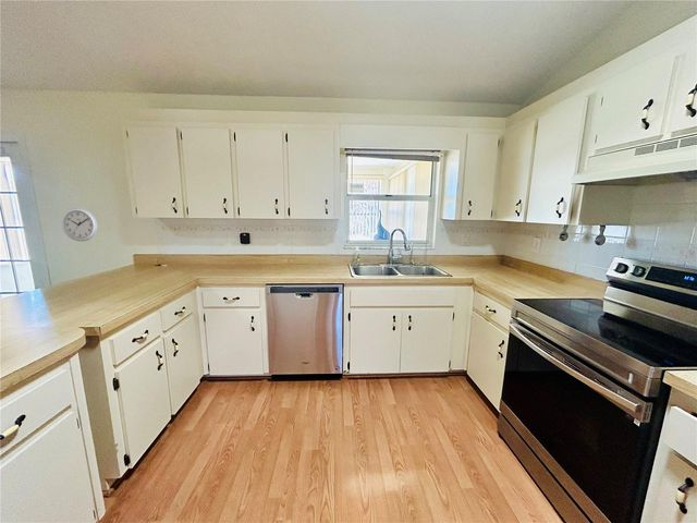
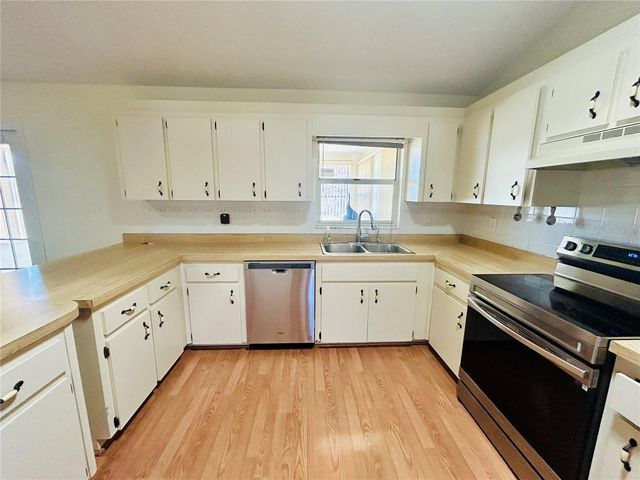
- wall clock [61,207,98,242]
